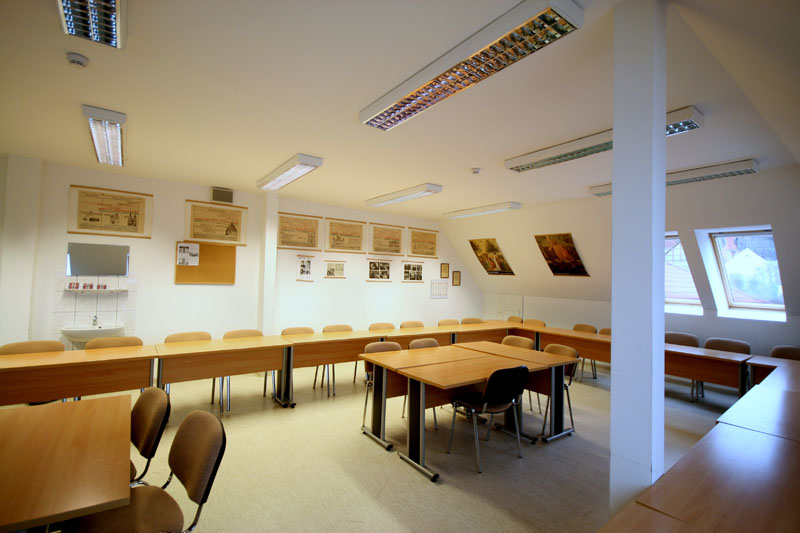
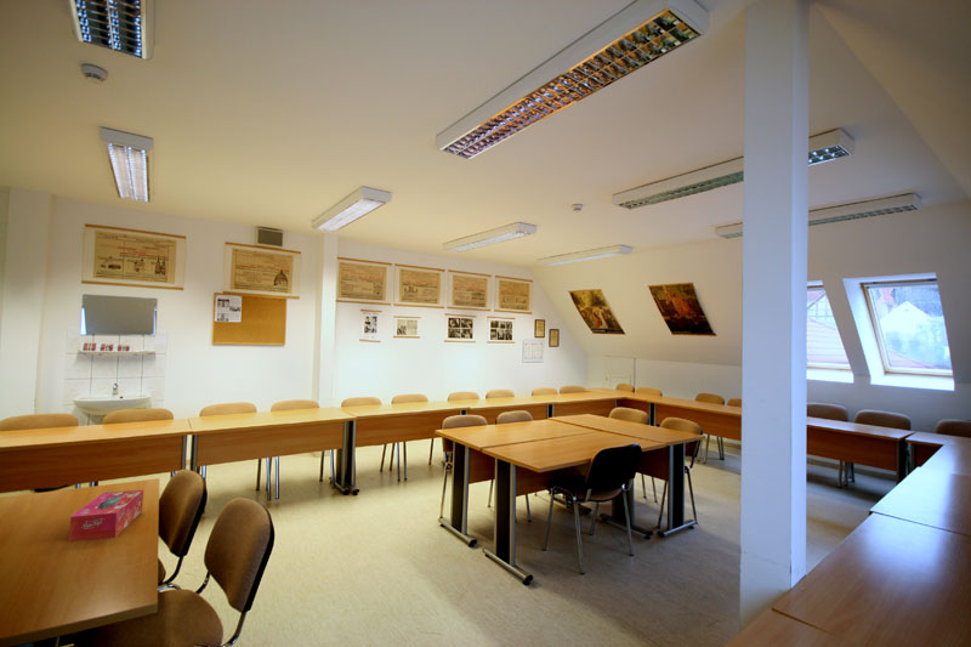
+ tissue box [68,489,144,543]
